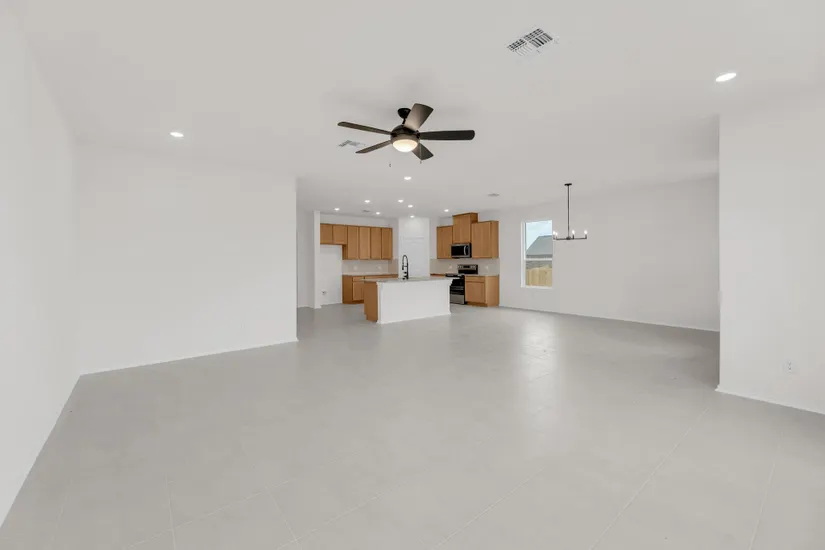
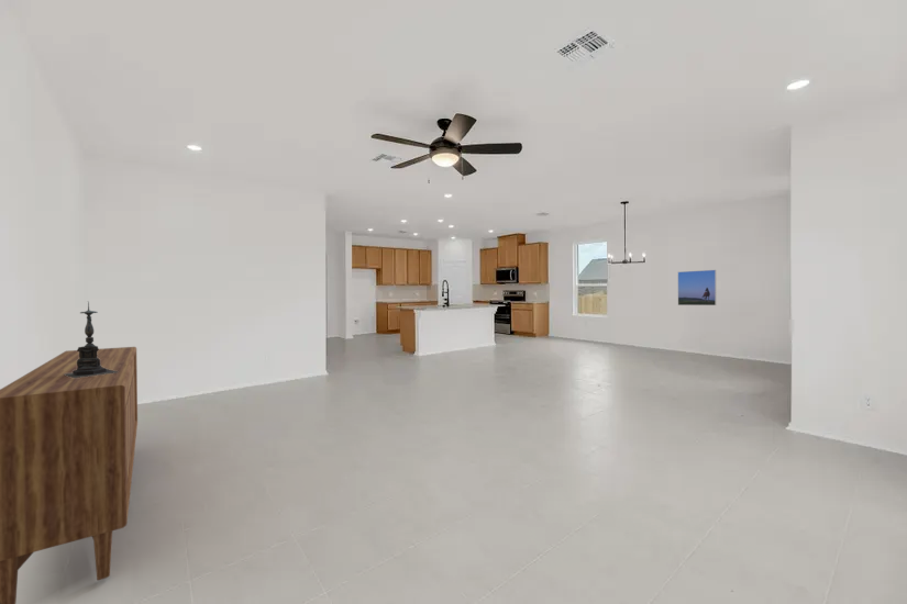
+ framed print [677,269,717,306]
+ sideboard [0,346,139,604]
+ candle holder [65,300,118,378]
